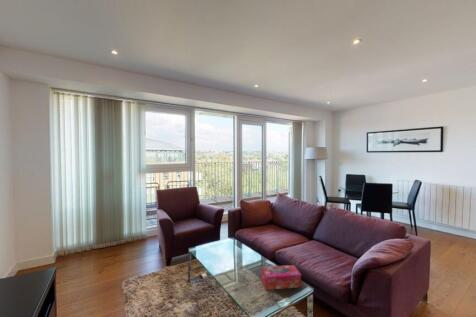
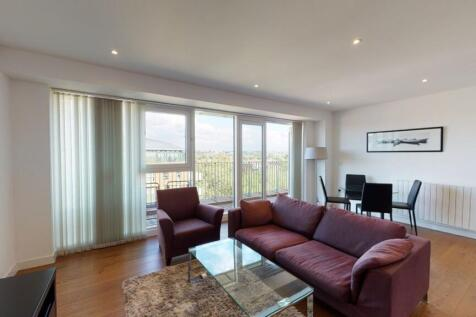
- tissue box [260,264,302,291]
